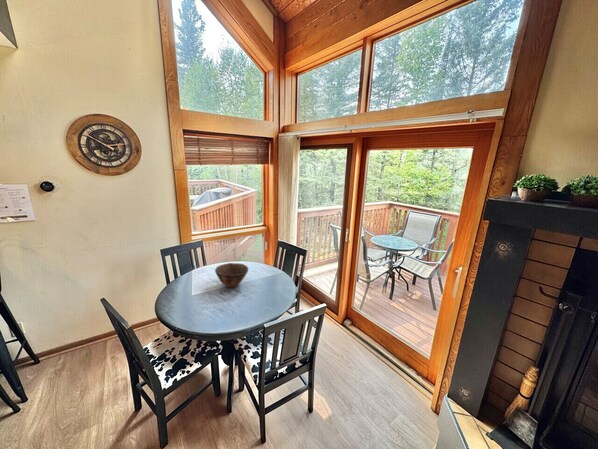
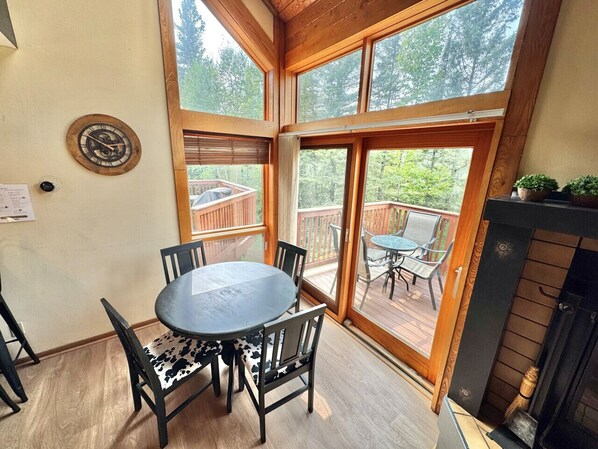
- bowl [214,262,249,288]
